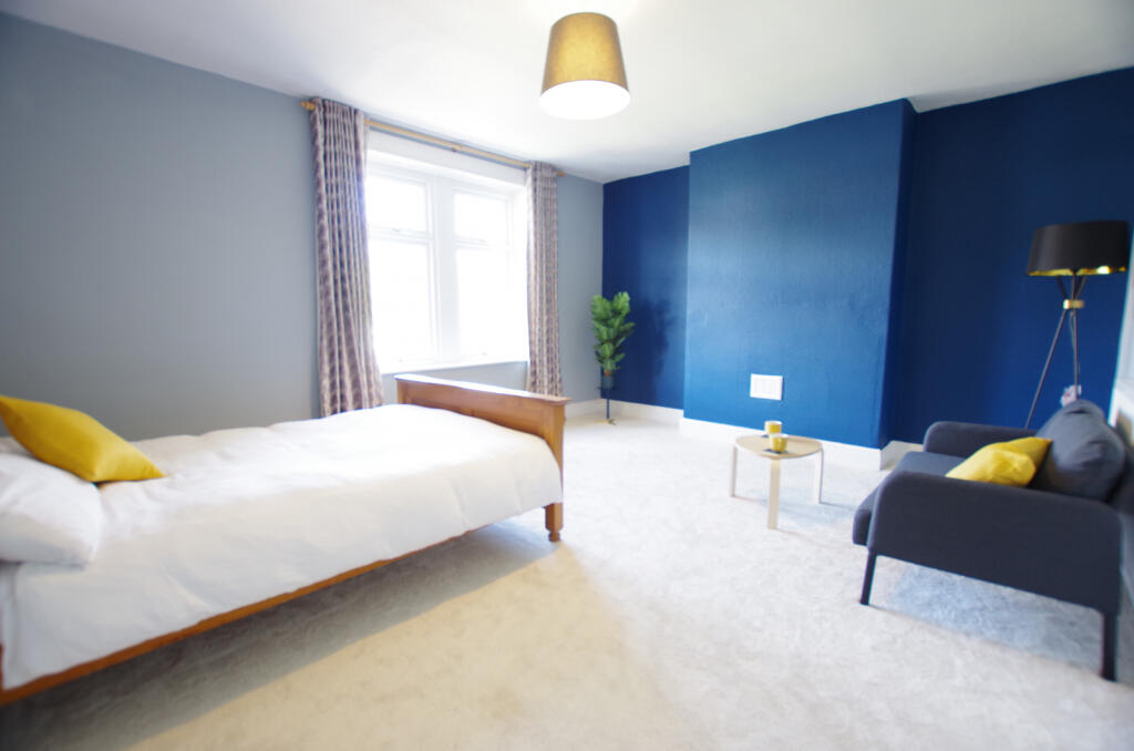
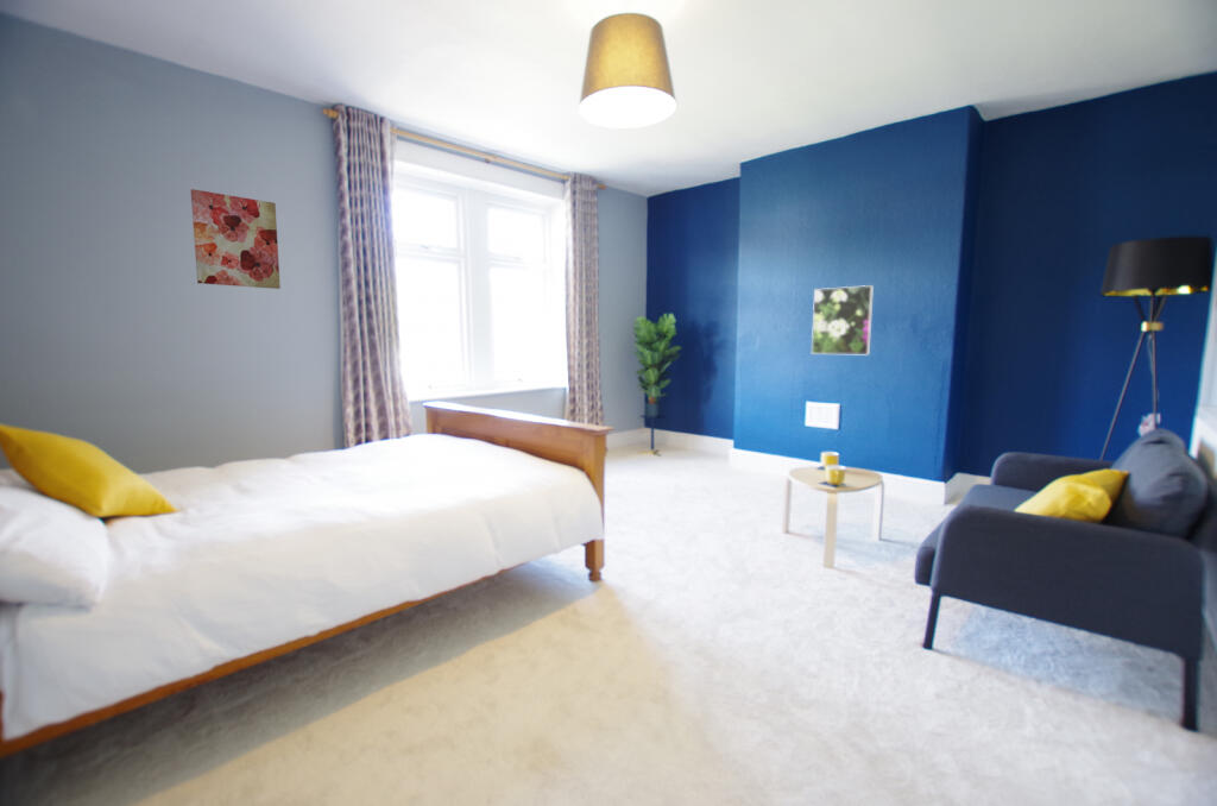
+ wall art [189,188,282,290]
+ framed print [811,284,875,357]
